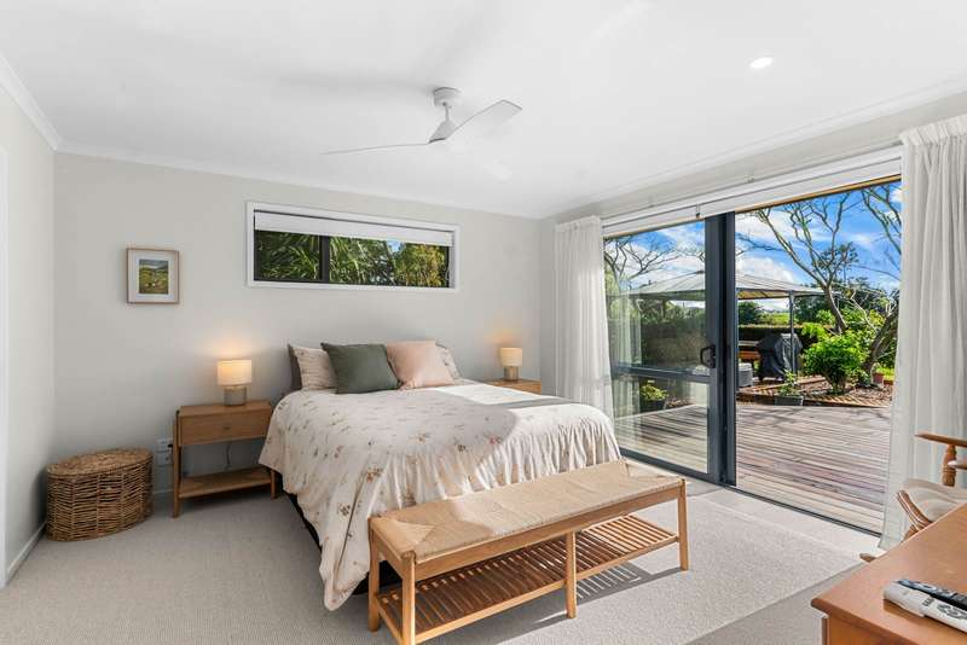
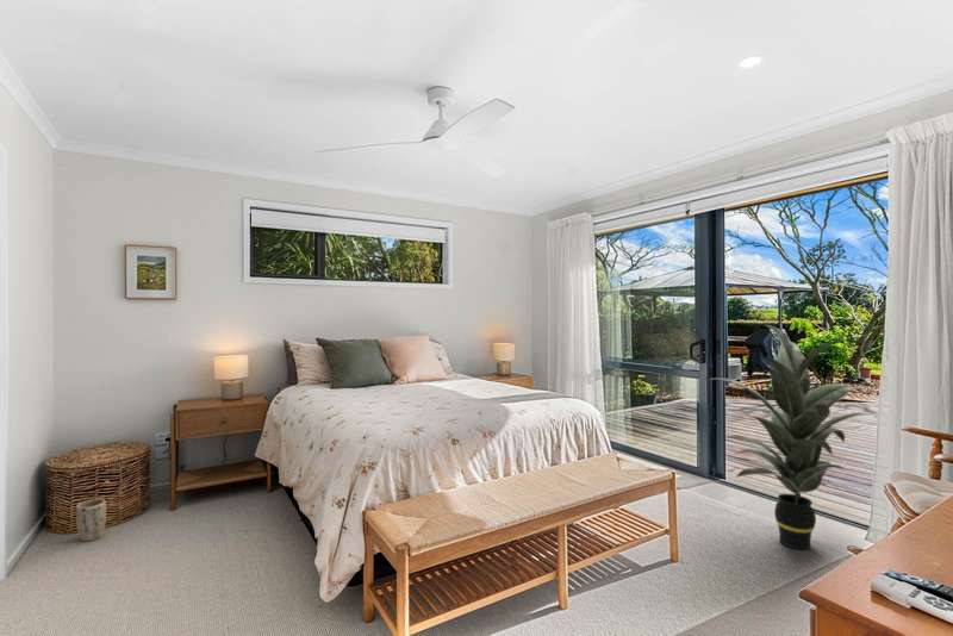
+ plant pot [75,498,107,542]
+ indoor plant [708,324,870,550]
